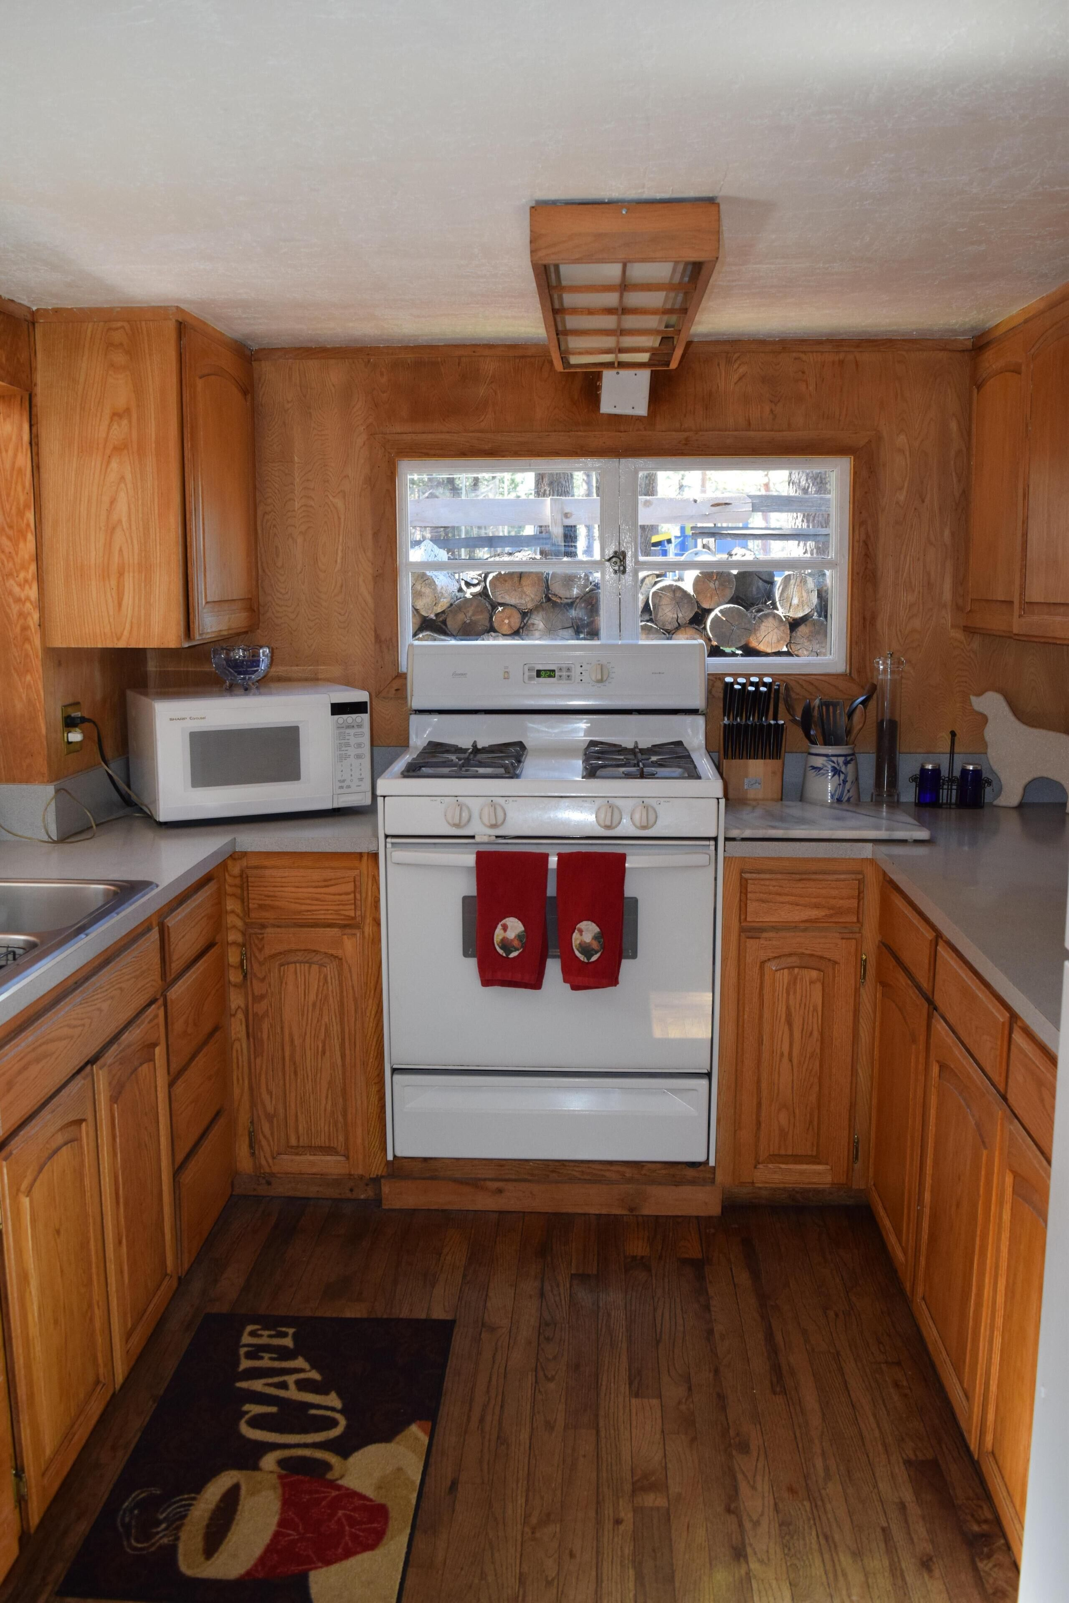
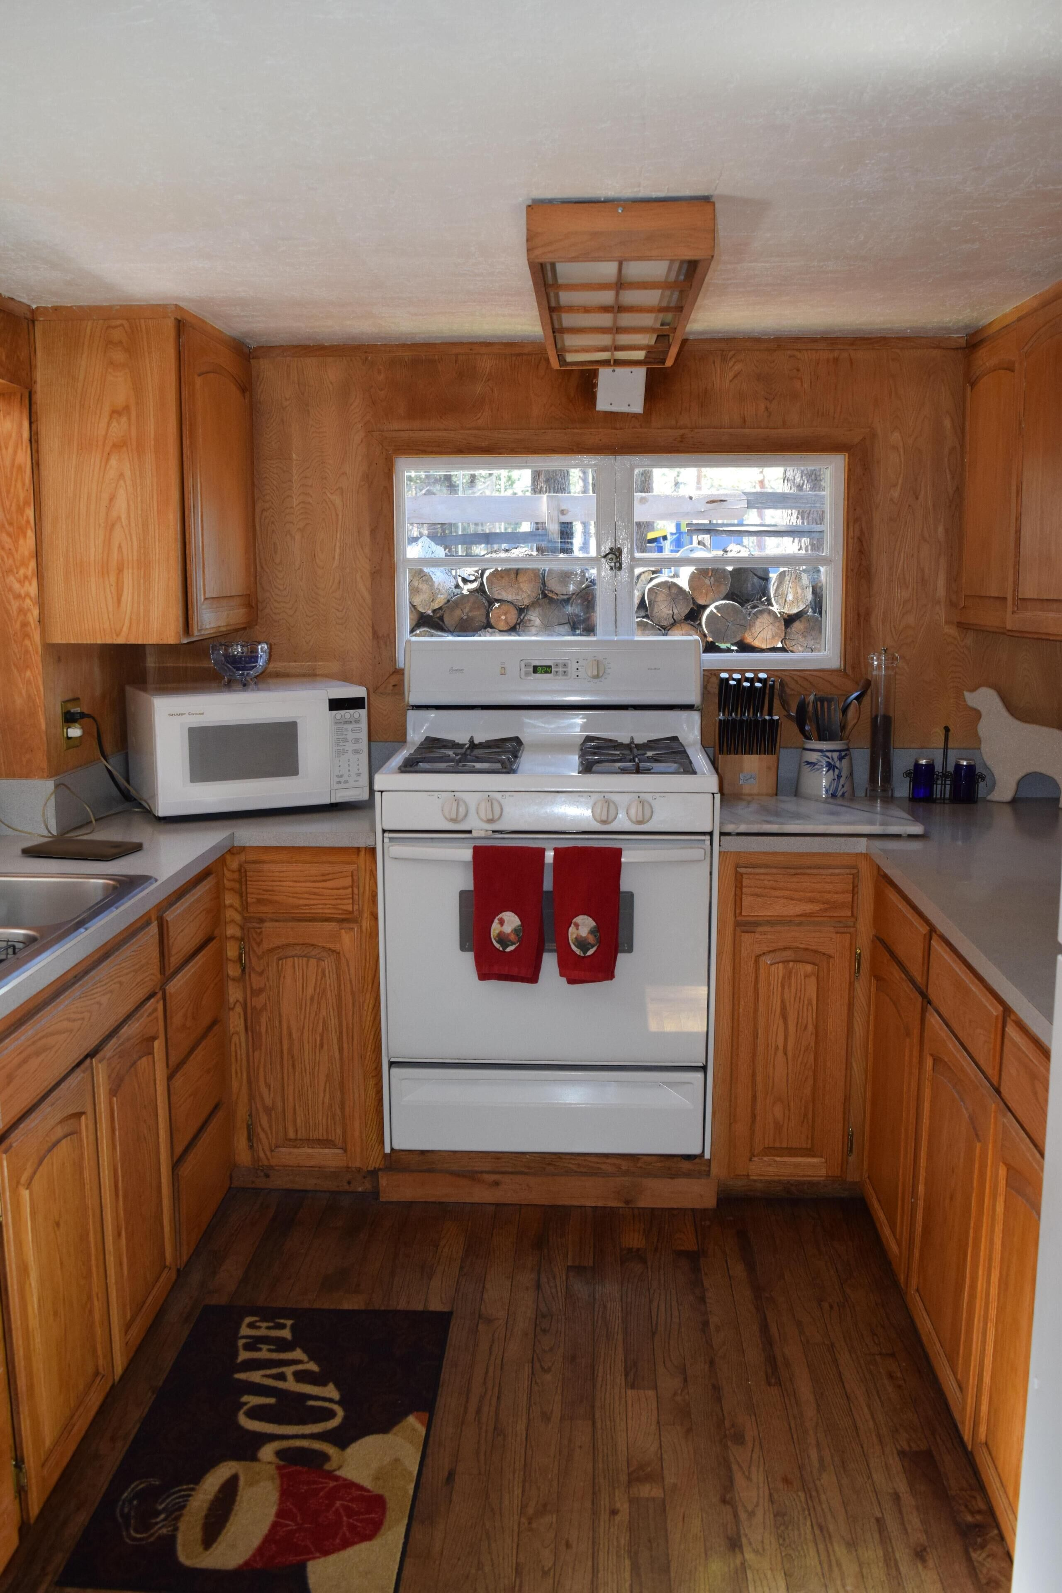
+ cutting board [20,837,143,861]
